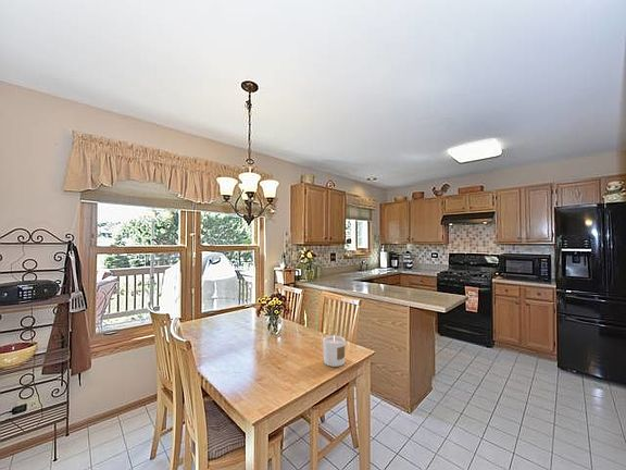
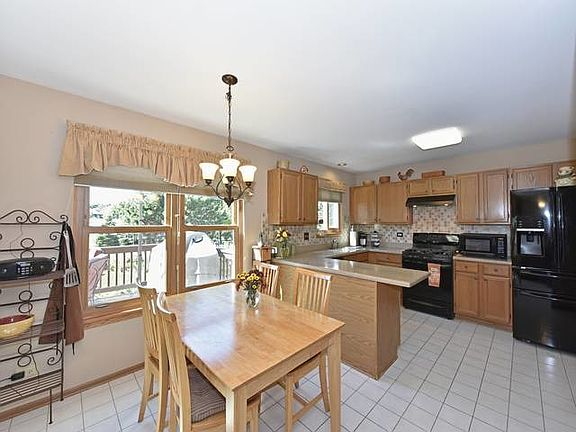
- candle [322,334,346,368]
